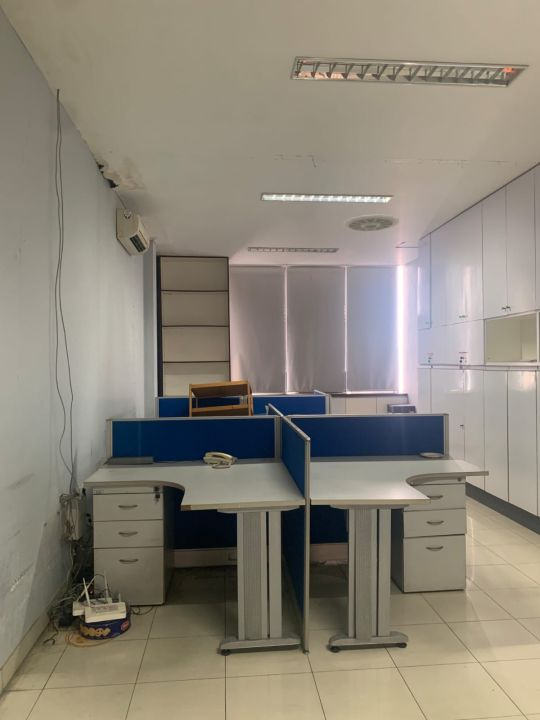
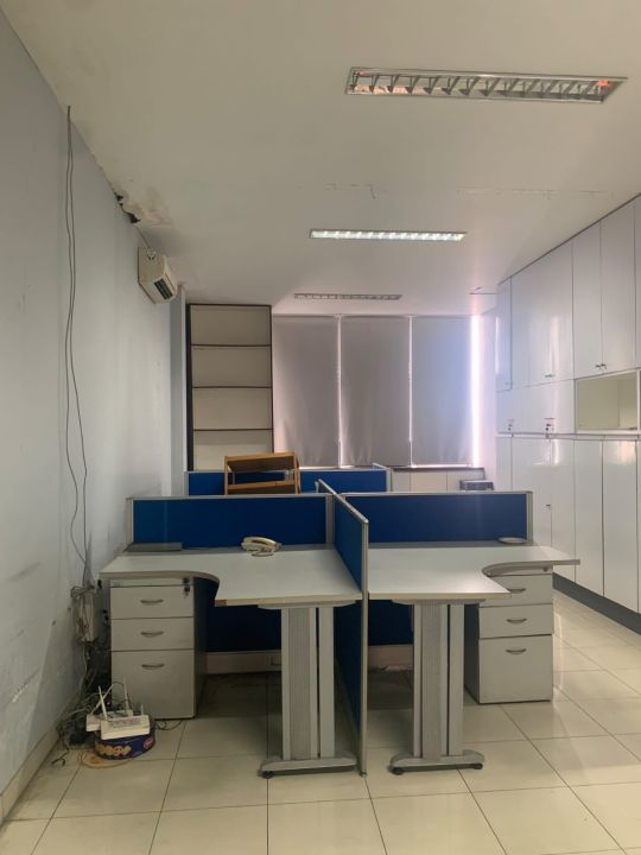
- ceiling vent [342,213,400,233]
